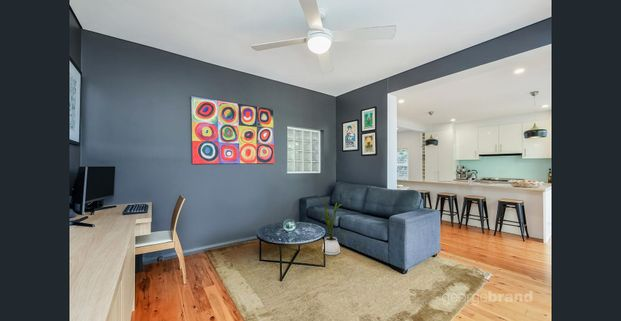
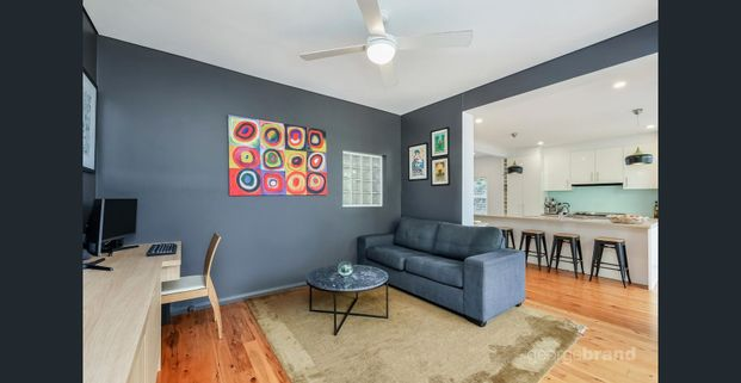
- house plant [319,196,347,256]
